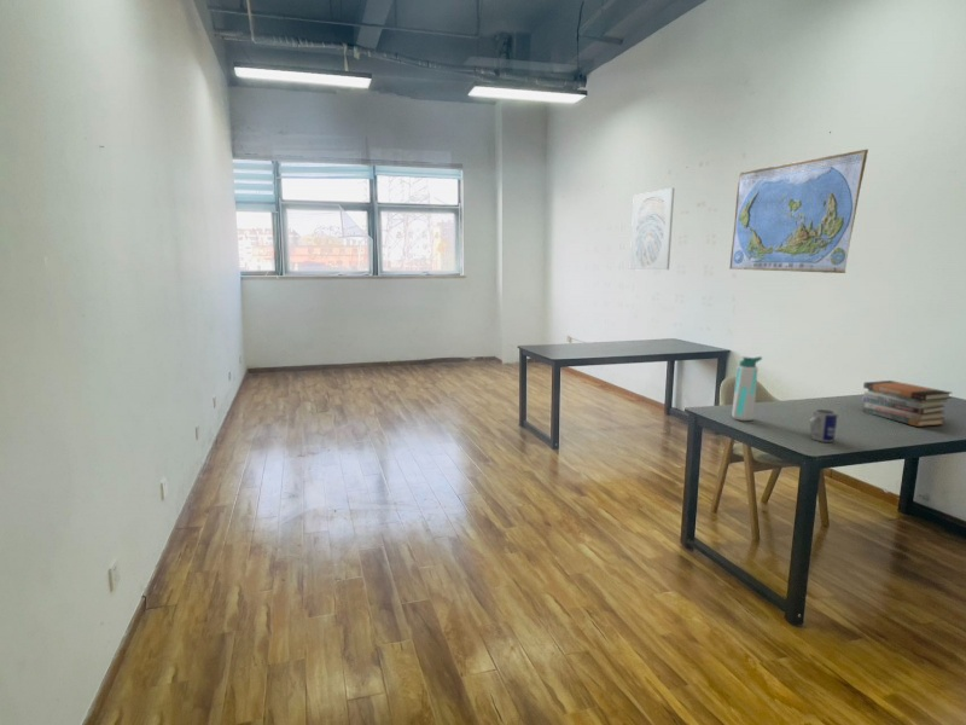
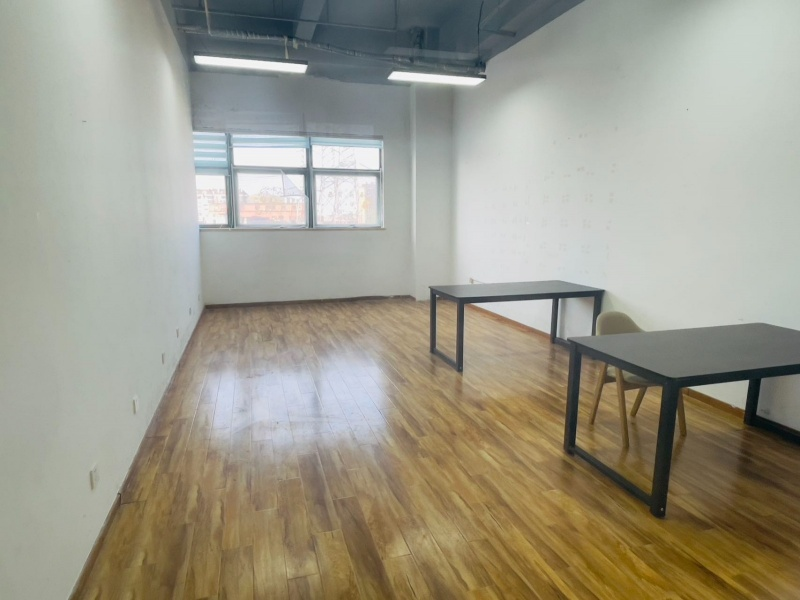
- world map [728,147,869,274]
- book stack [861,379,954,428]
- mug [809,408,839,443]
- water bottle [731,355,763,422]
- wall art [629,186,675,271]
